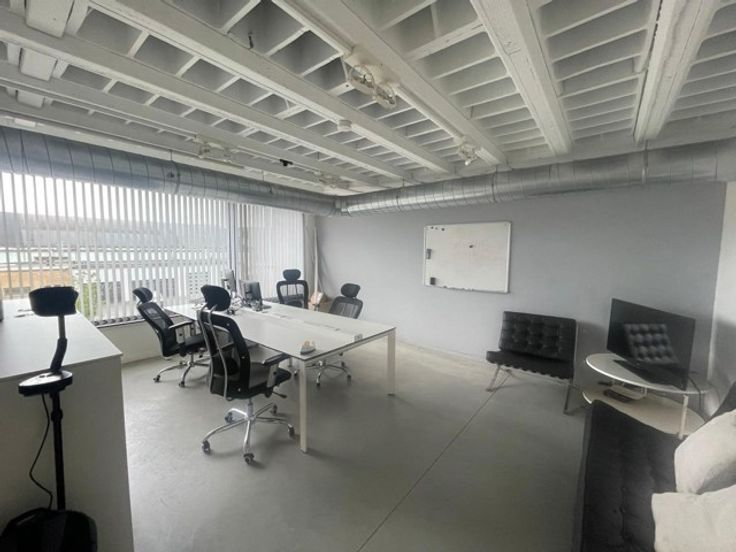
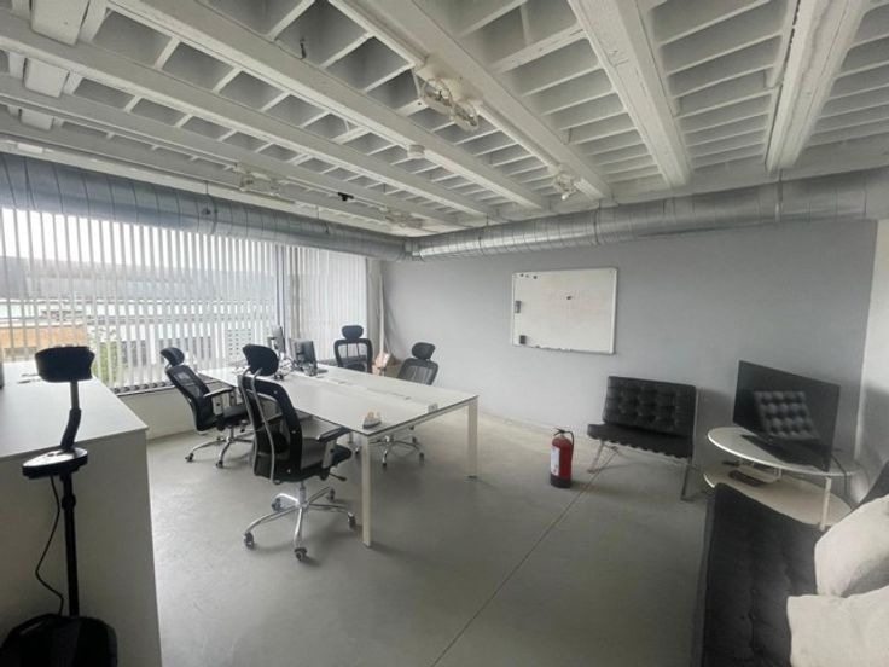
+ fire extinguisher [548,427,575,489]
